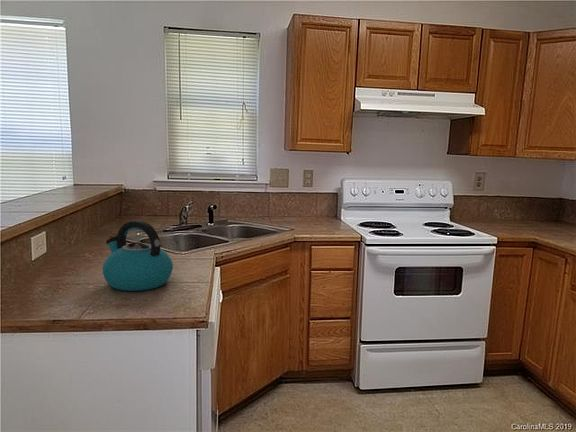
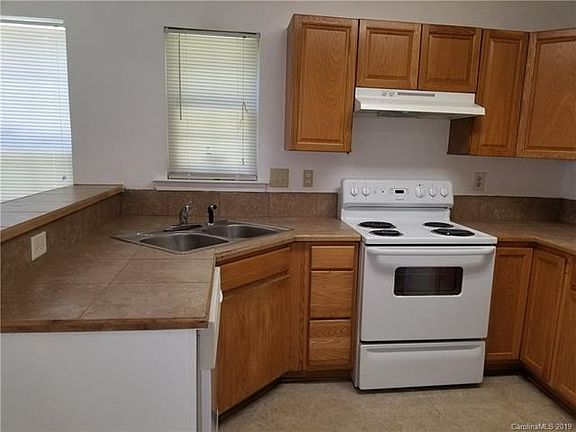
- kettle [102,220,174,292]
